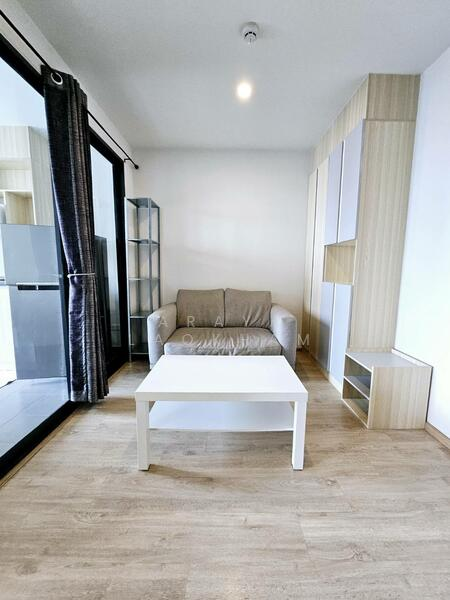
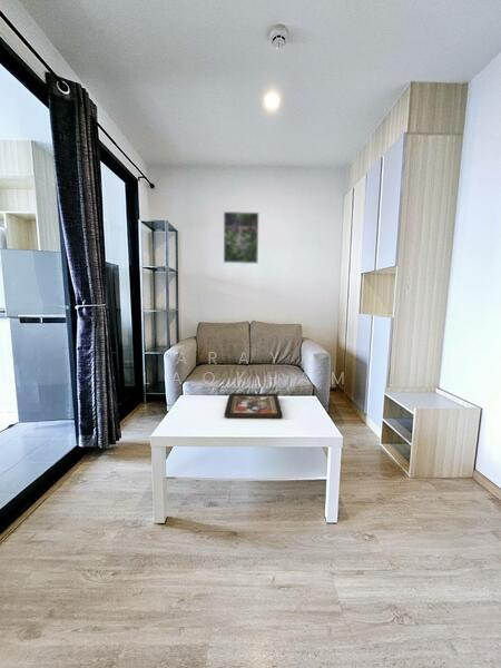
+ decorative tray [223,392,284,419]
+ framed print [223,210,261,265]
